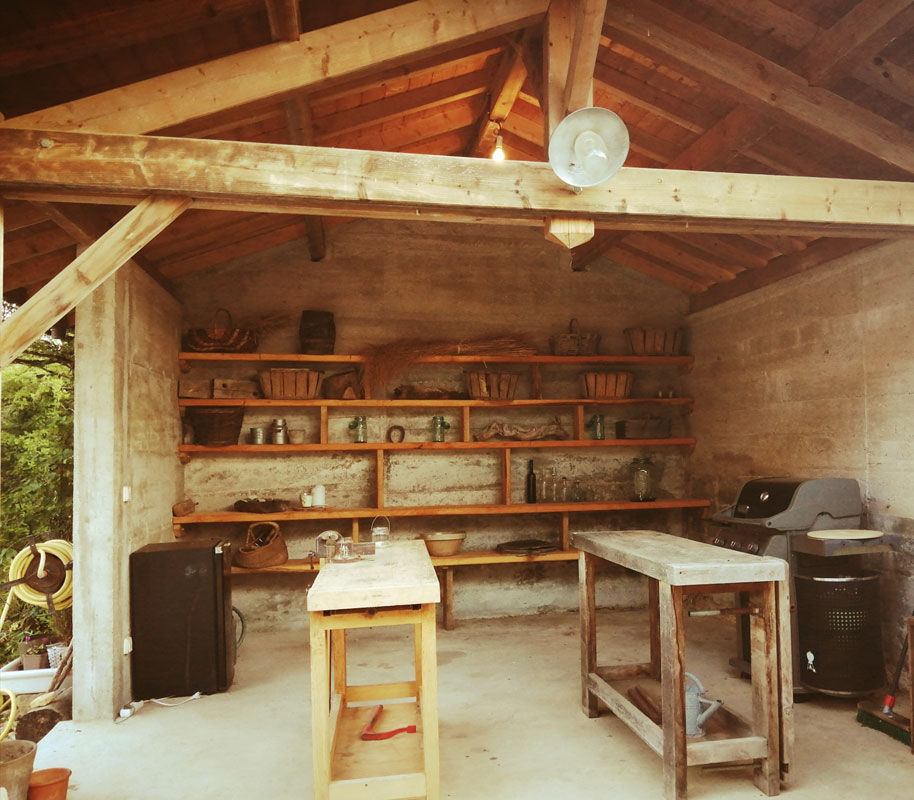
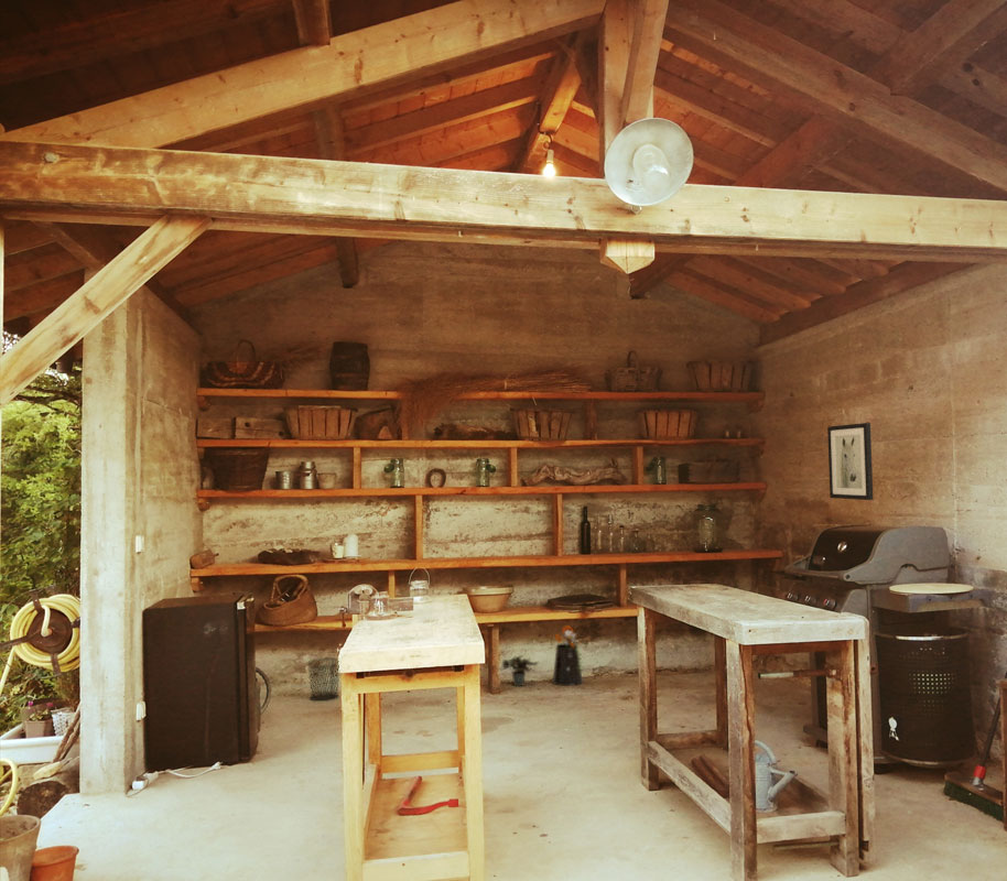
+ waste bin [306,656,340,703]
+ watering can [551,624,585,687]
+ potted plant [498,654,539,687]
+ wall art [826,422,874,501]
